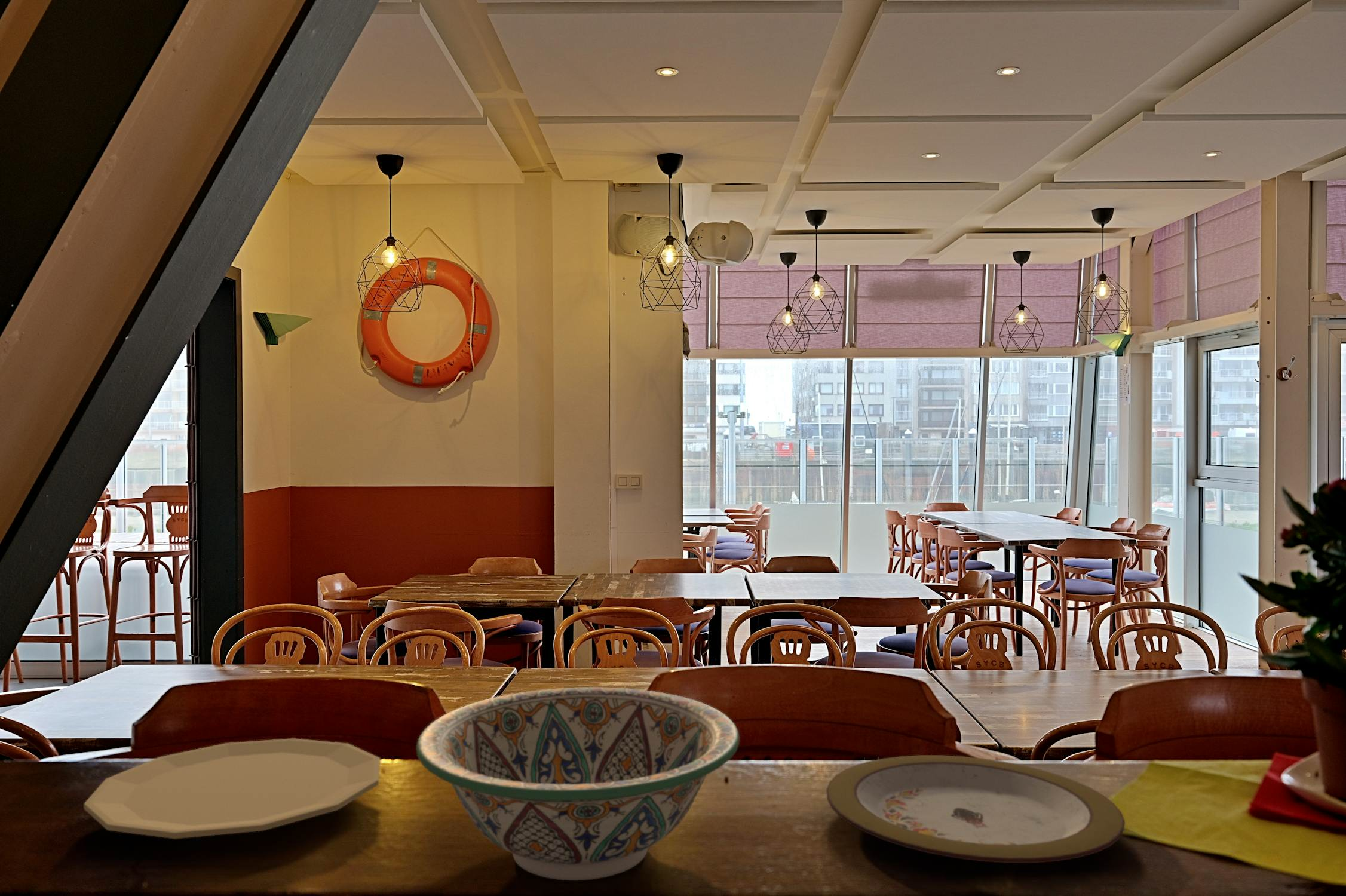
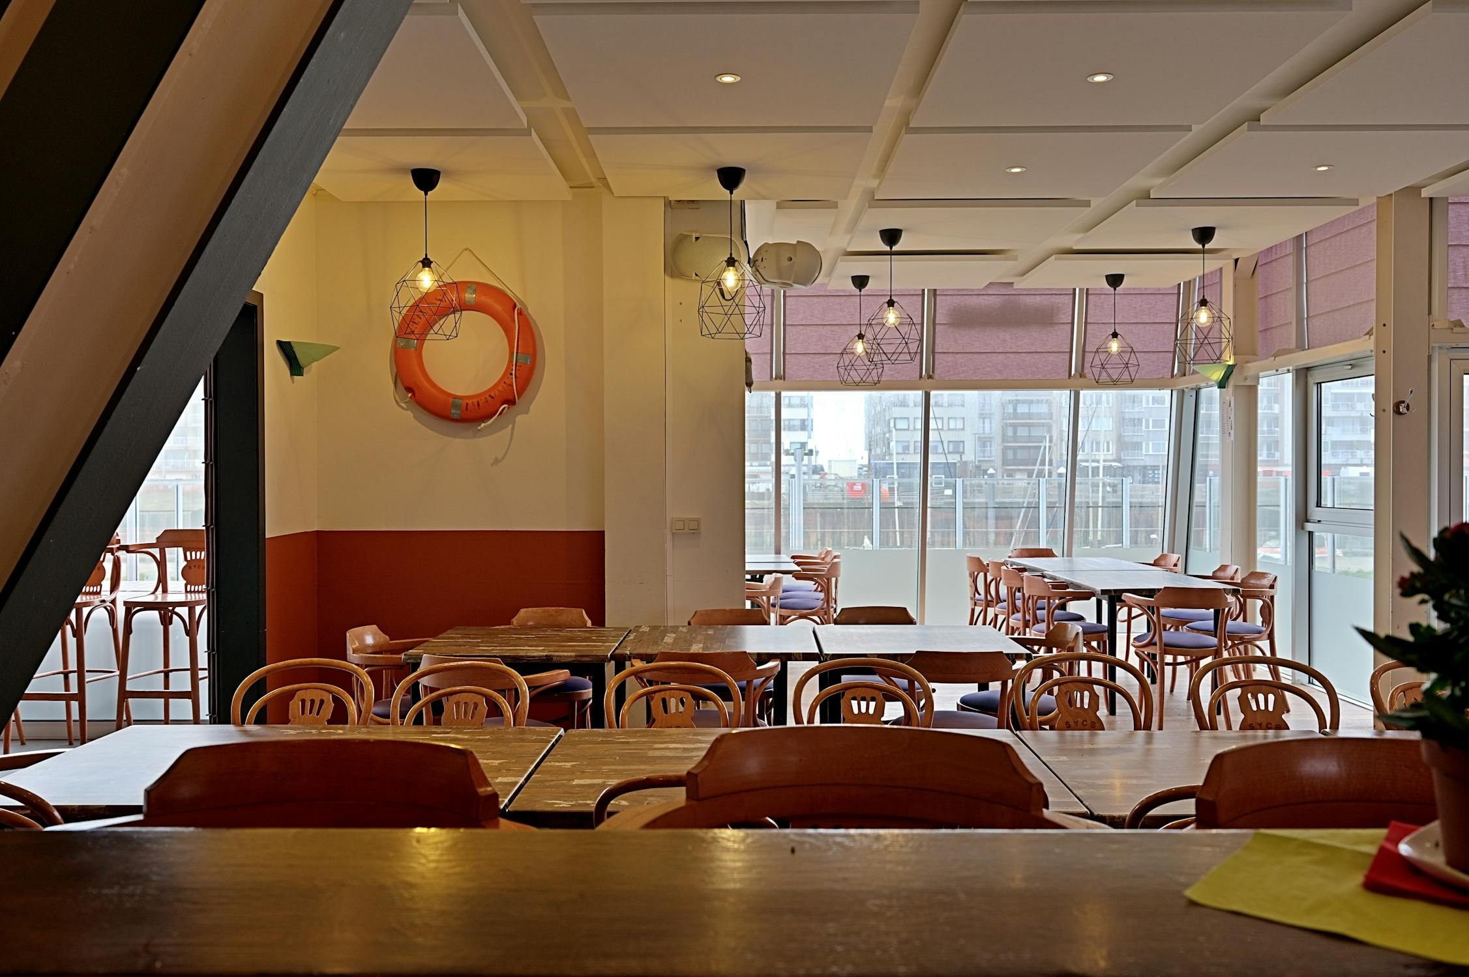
- plate [826,754,1126,864]
- decorative bowl [416,686,740,881]
- plate [84,738,381,839]
